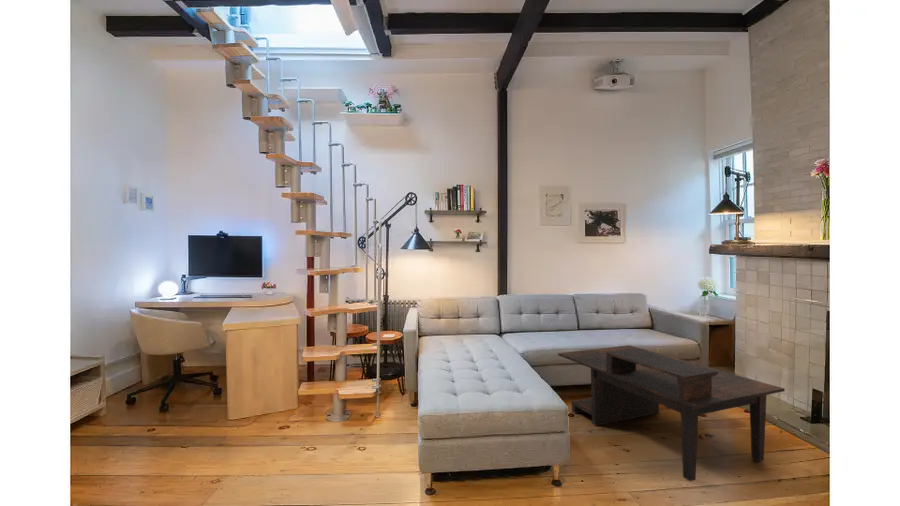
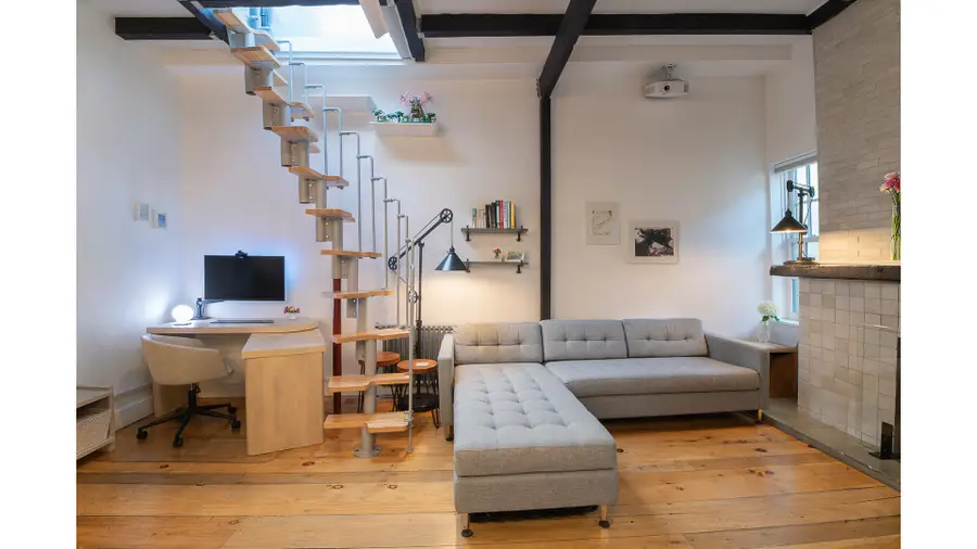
- coffee table [557,344,786,482]
